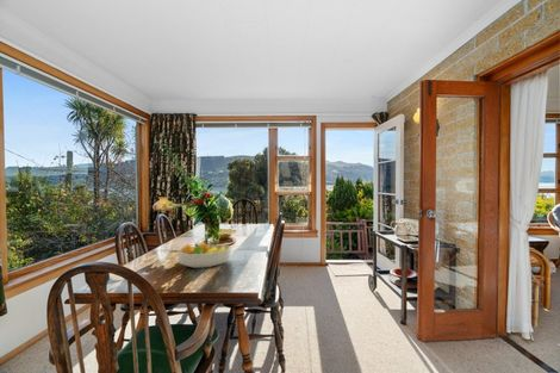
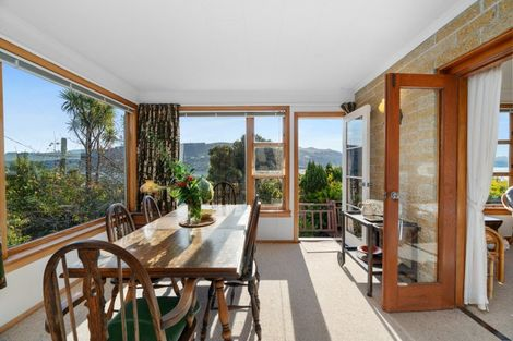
- fruit bowl [176,241,232,269]
